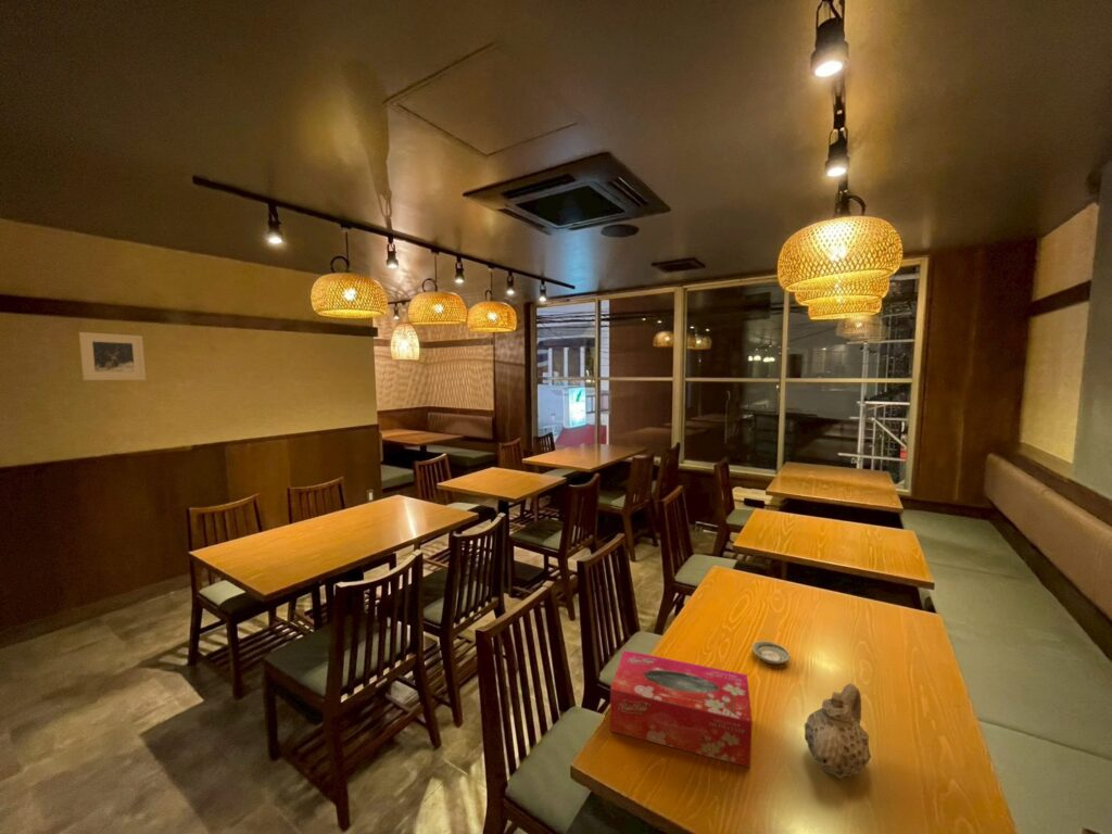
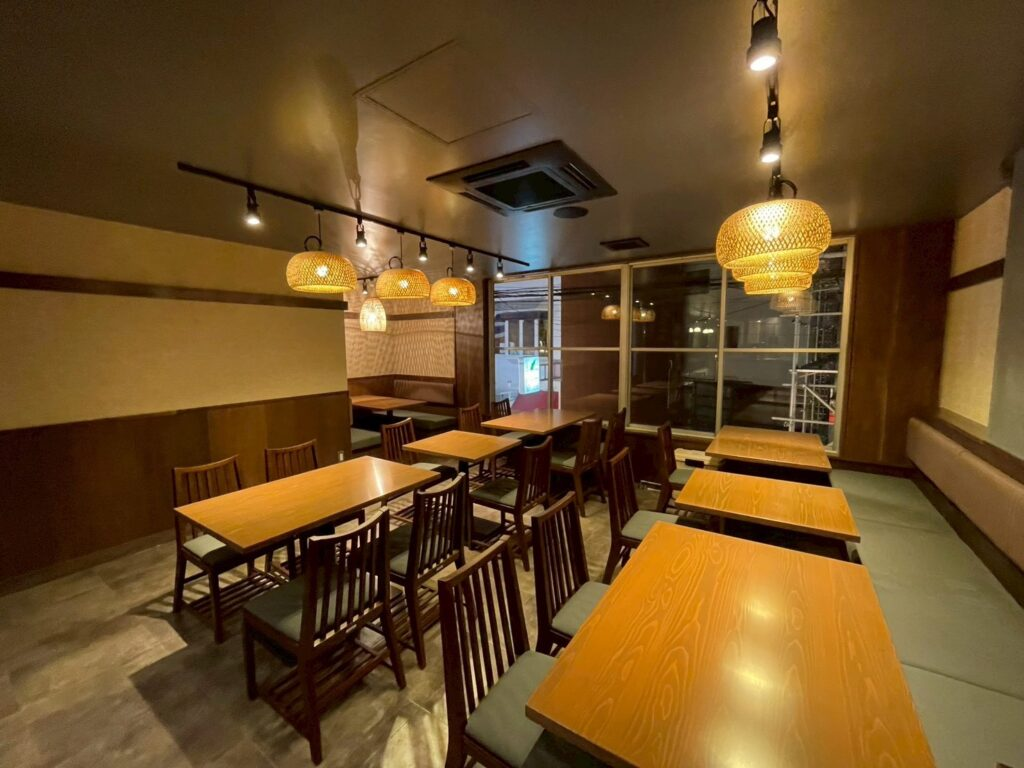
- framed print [78,331,147,381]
- tissue box [609,649,754,769]
- saucer [751,640,792,666]
- teapot [804,683,872,780]
